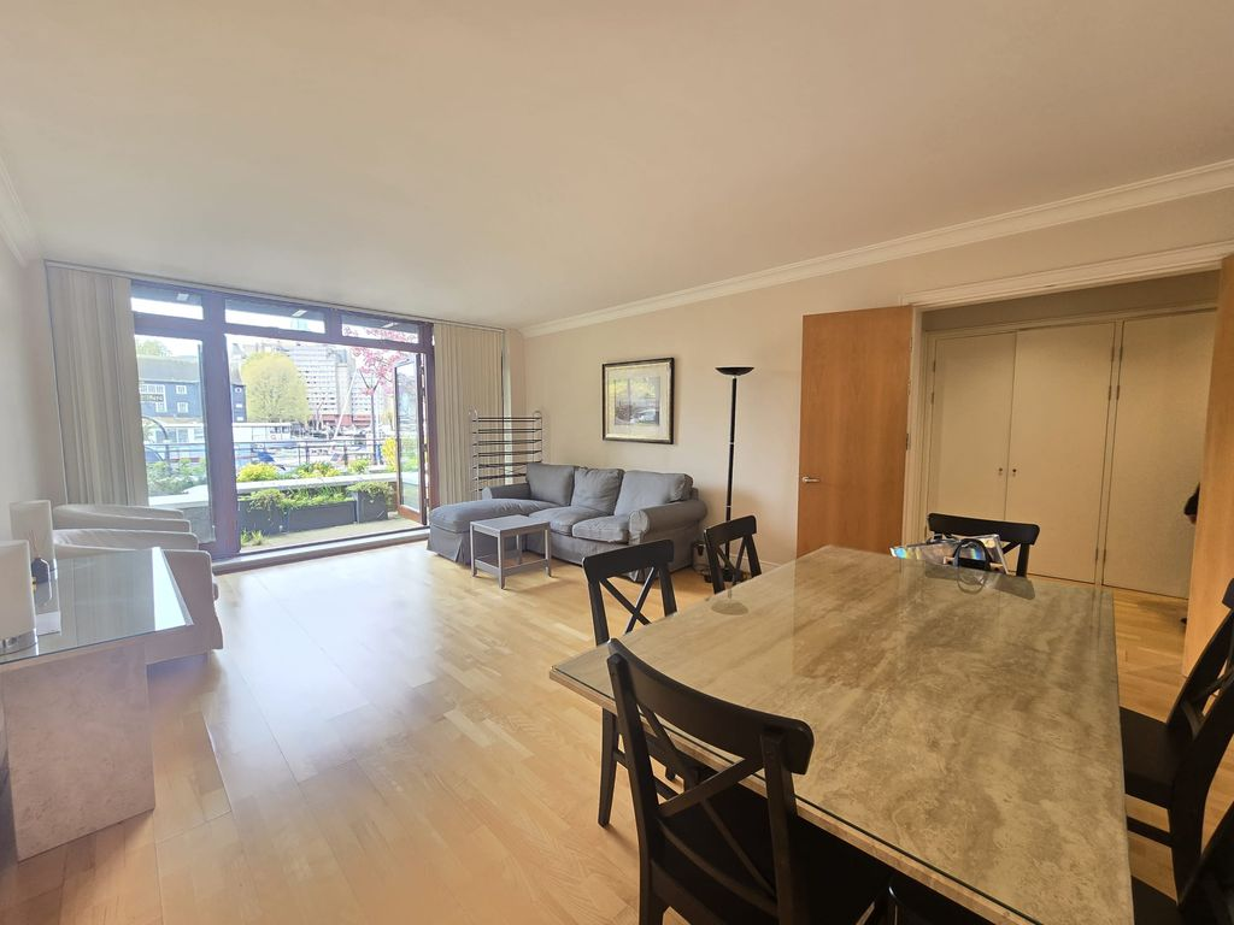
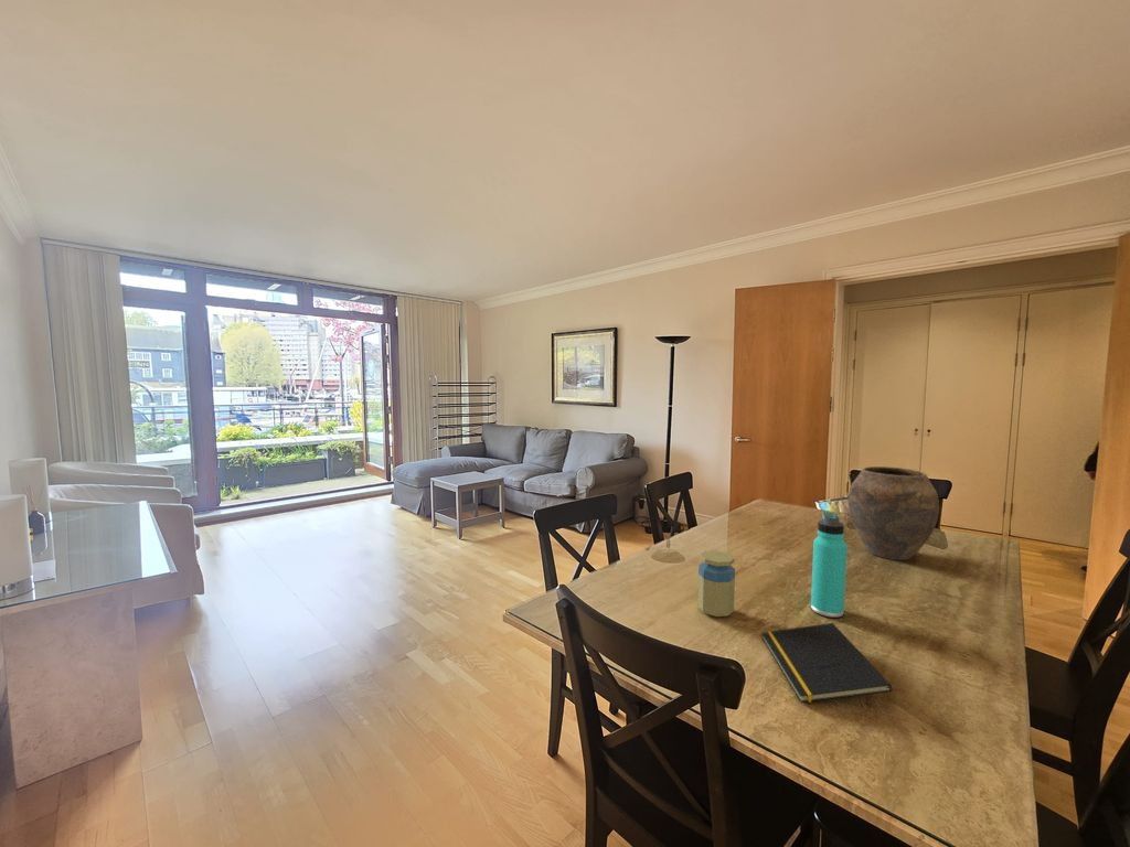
+ jar [696,549,736,618]
+ thermos bottle [810,512,849,619]
+ notepad [760,622,893,704]
+ vase [848,465,940,561]
